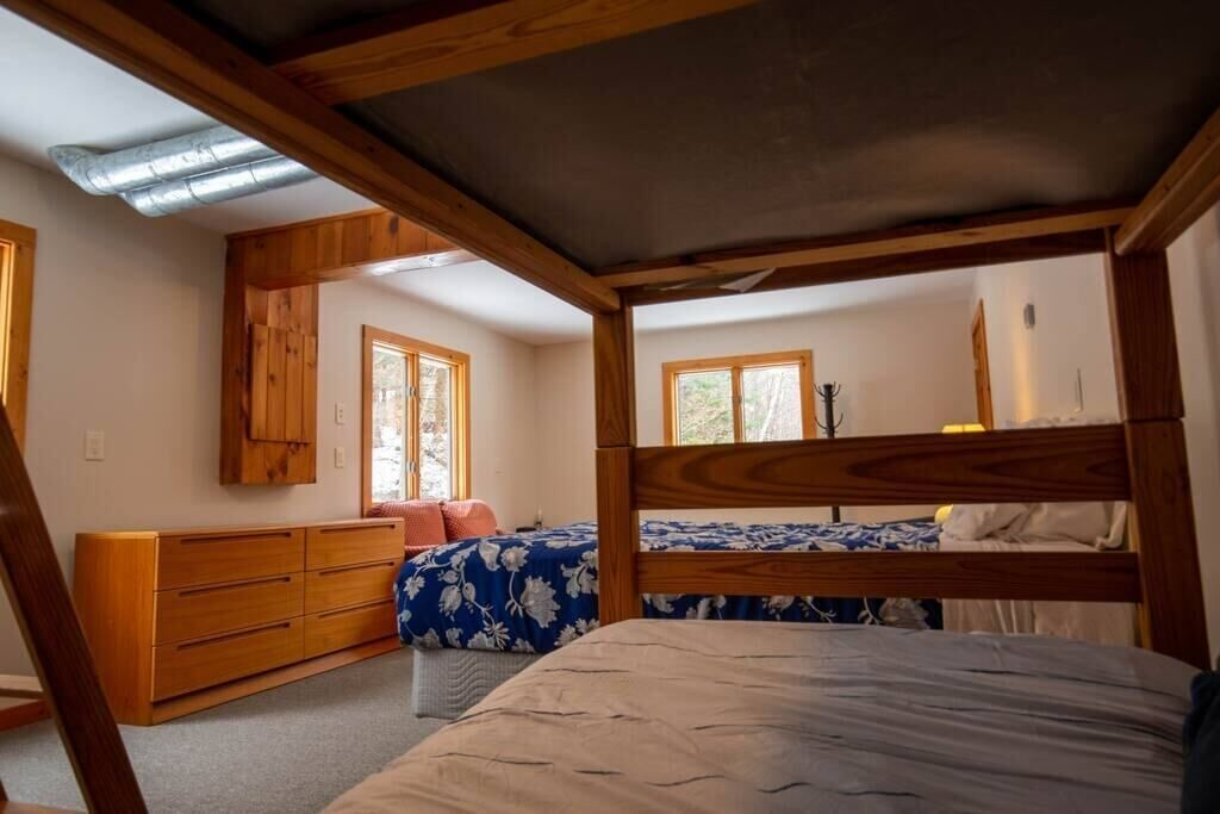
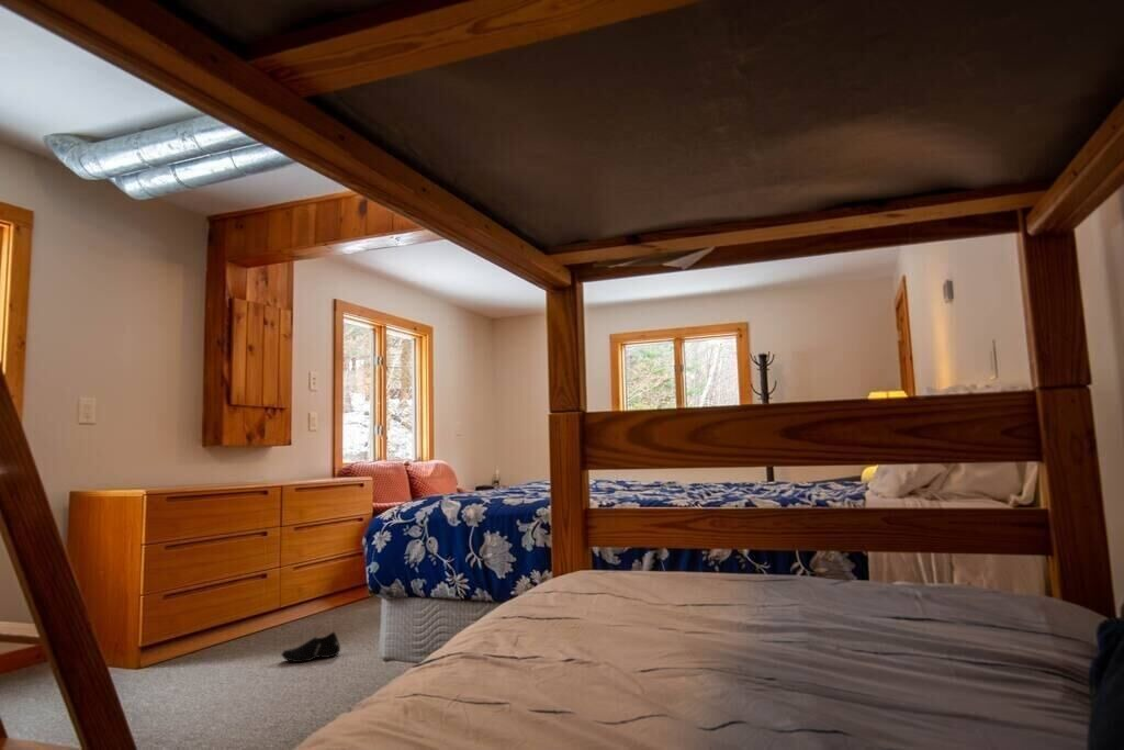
+ shoe [280,630,341,663]
